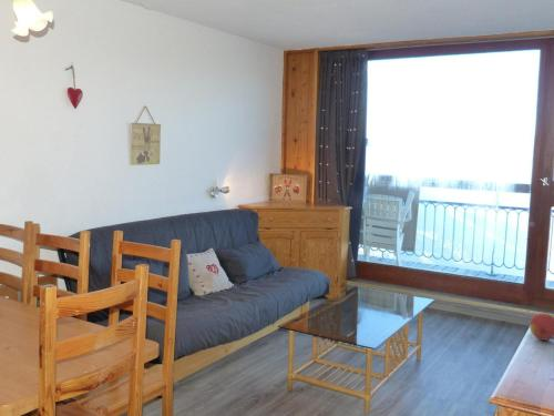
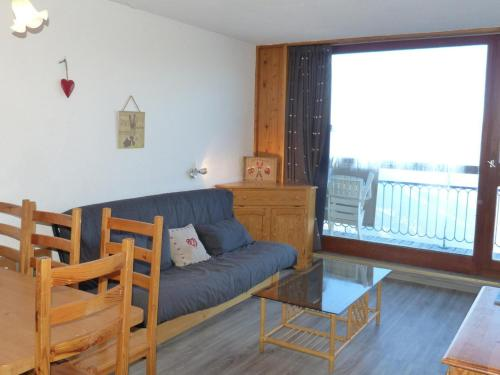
- fruit [529,312,554,342]
